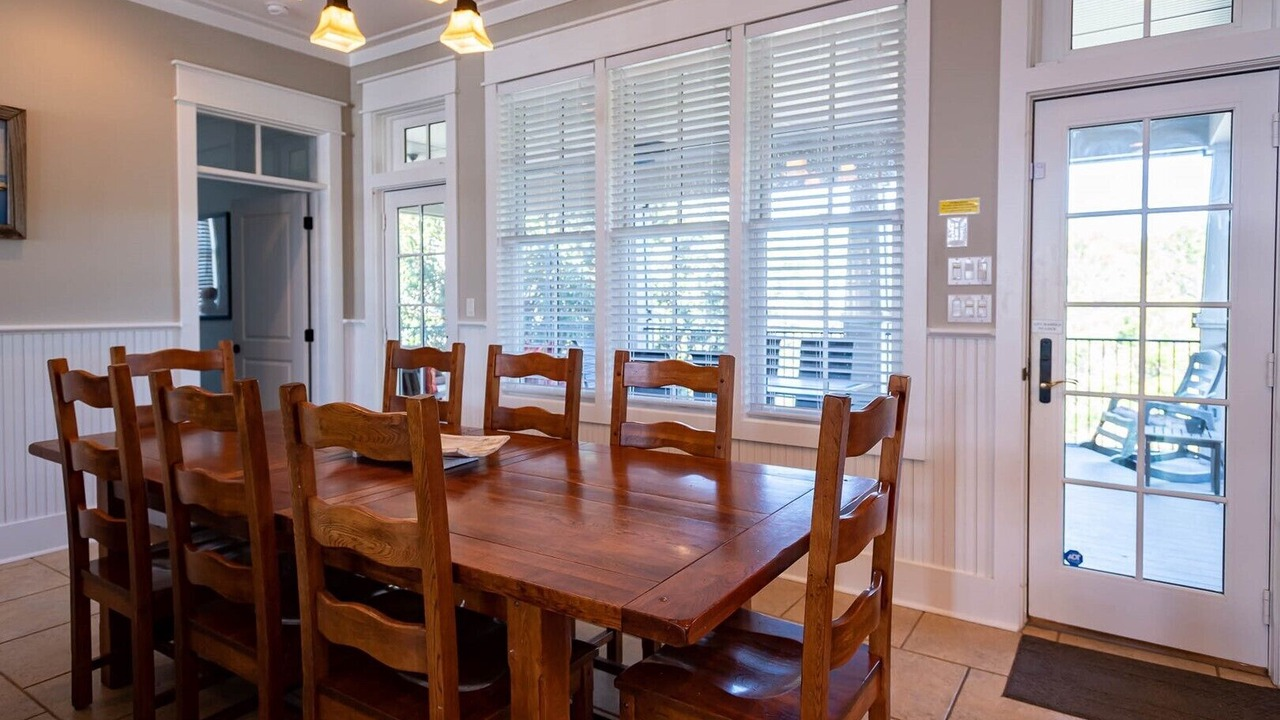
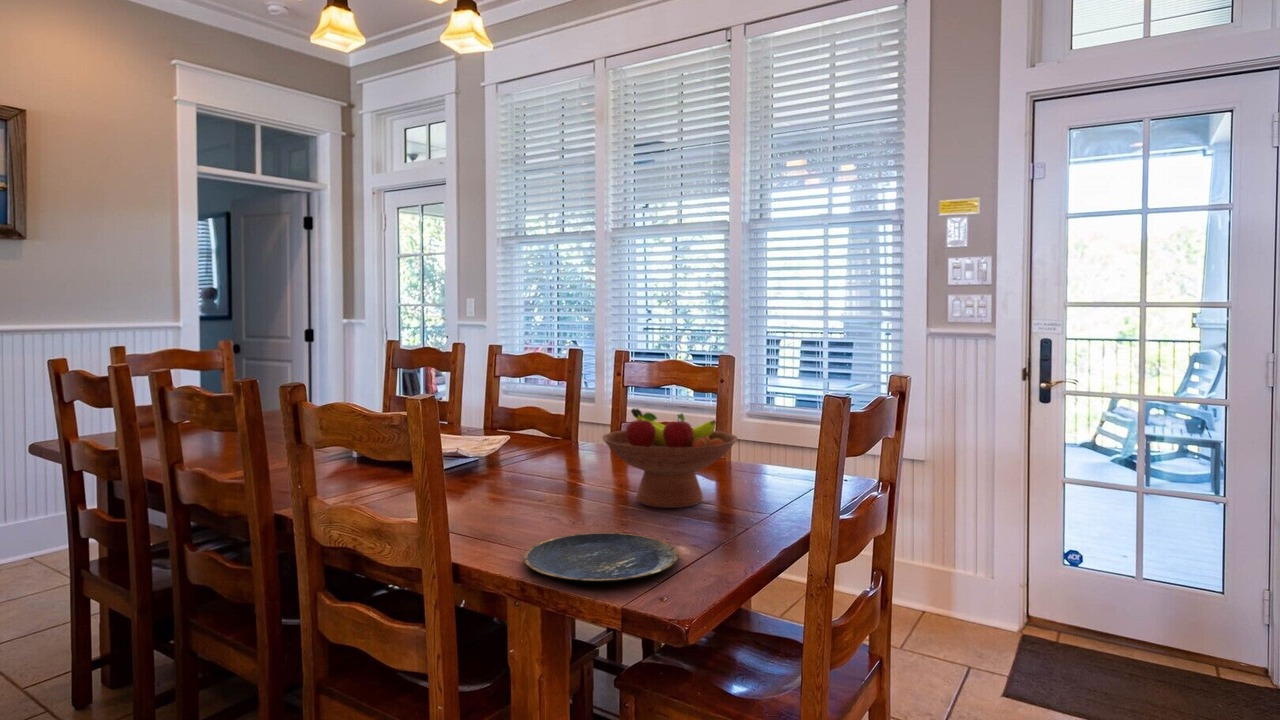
+ plate [523,532,679,583]
+ fruit bowl [601,407,739,509]
